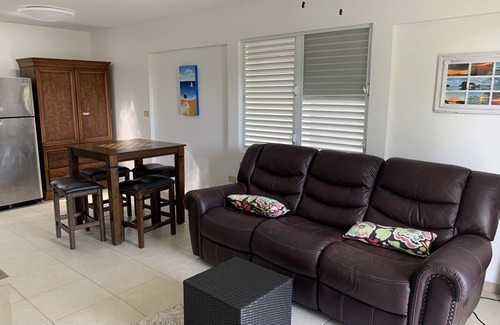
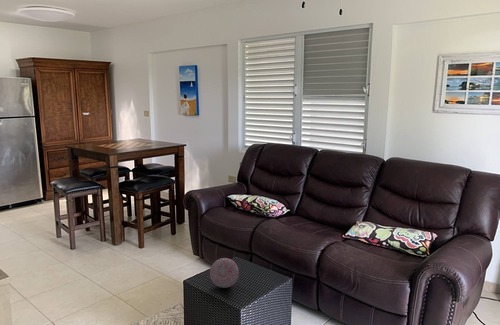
+ decorative orb [209,257,240,289]
